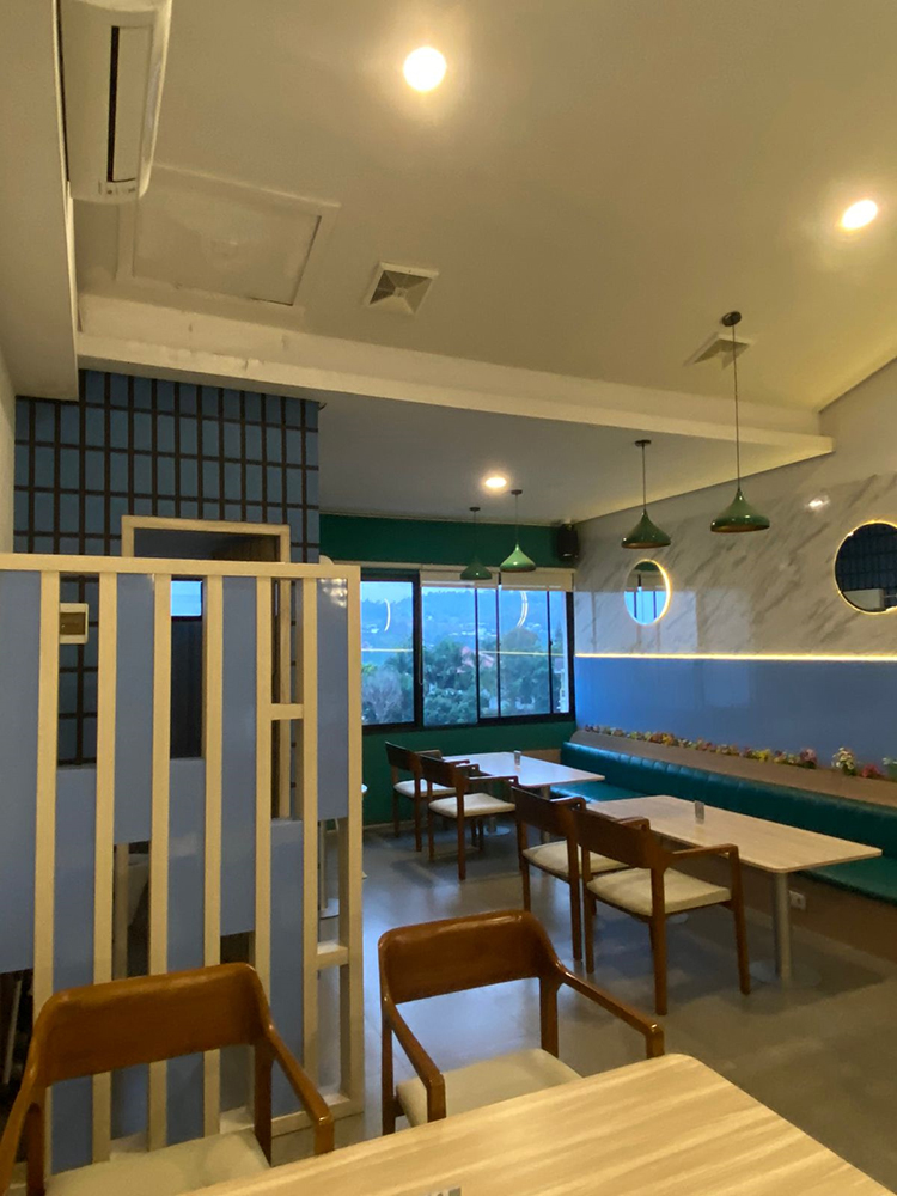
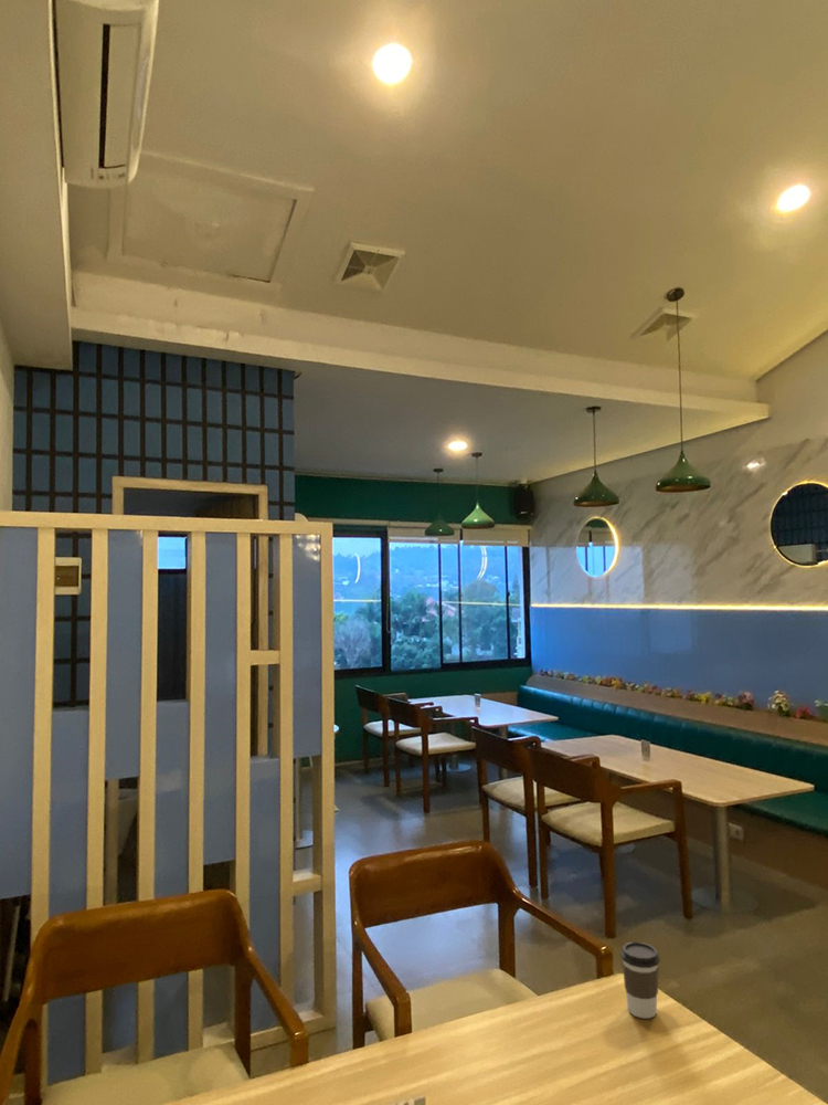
+ coffee cup [620,940,661,1019]
